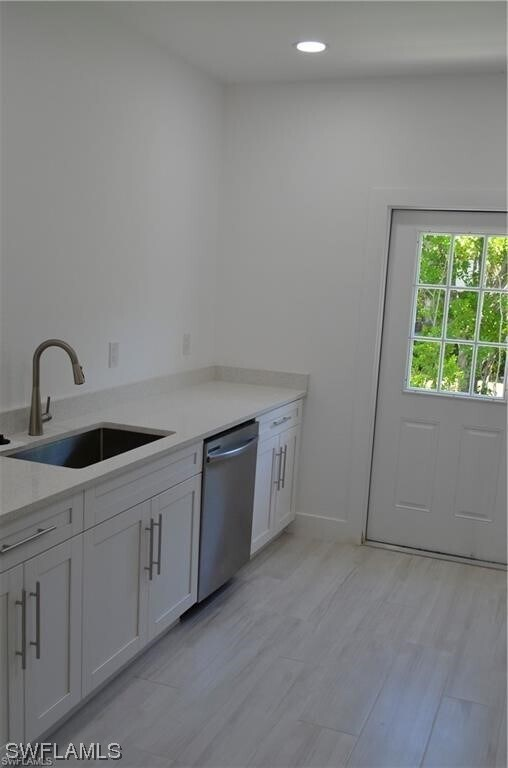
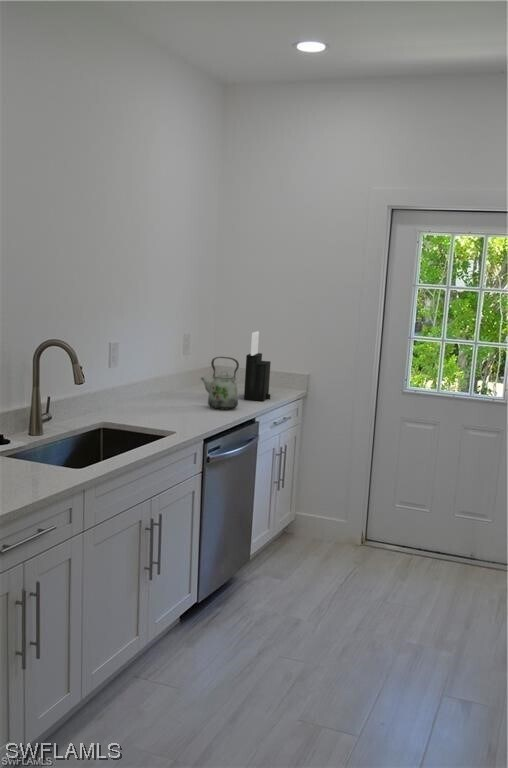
+ kettle [199,356,240,410]
+ knife block [243,331,271,402]
